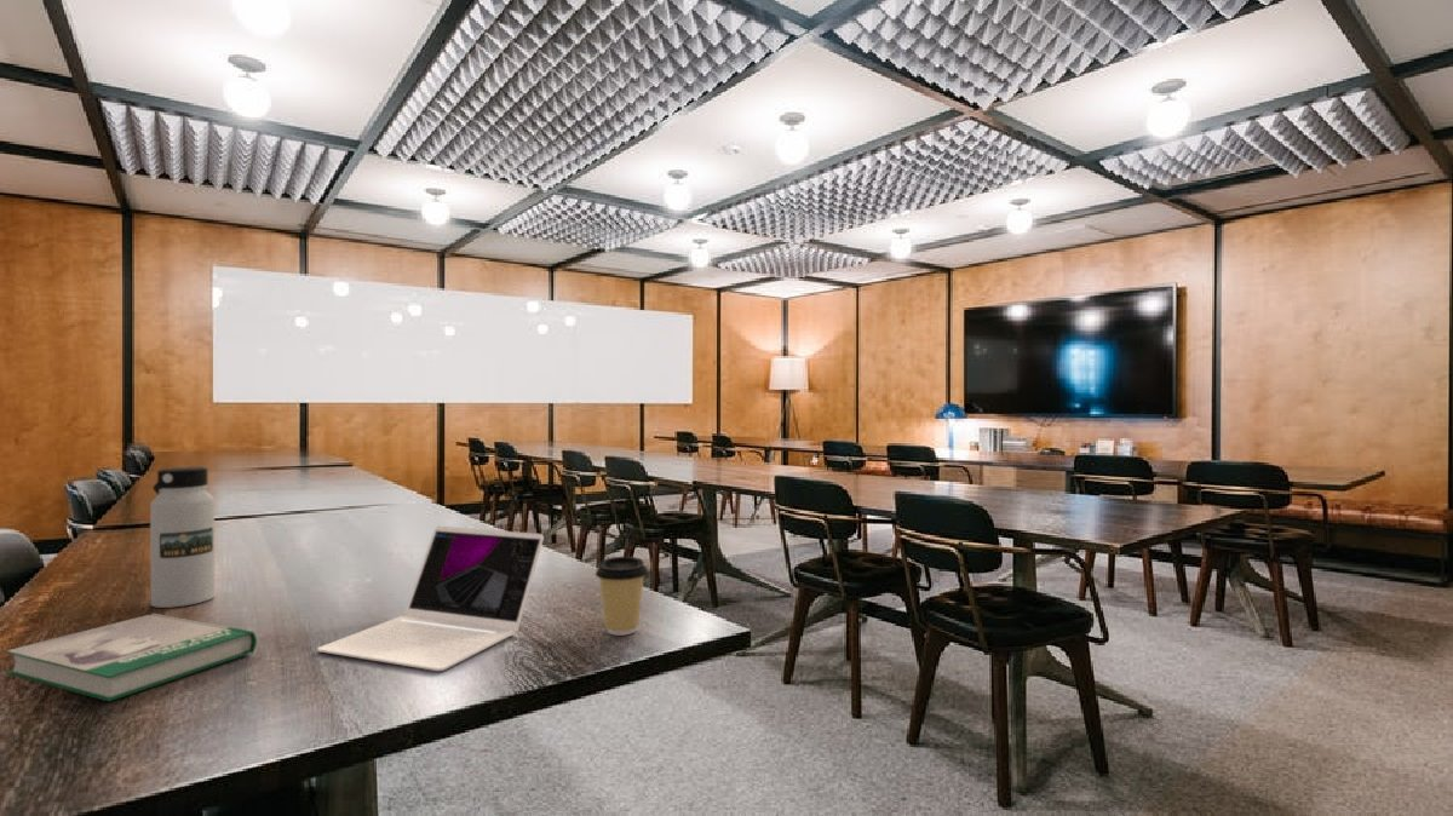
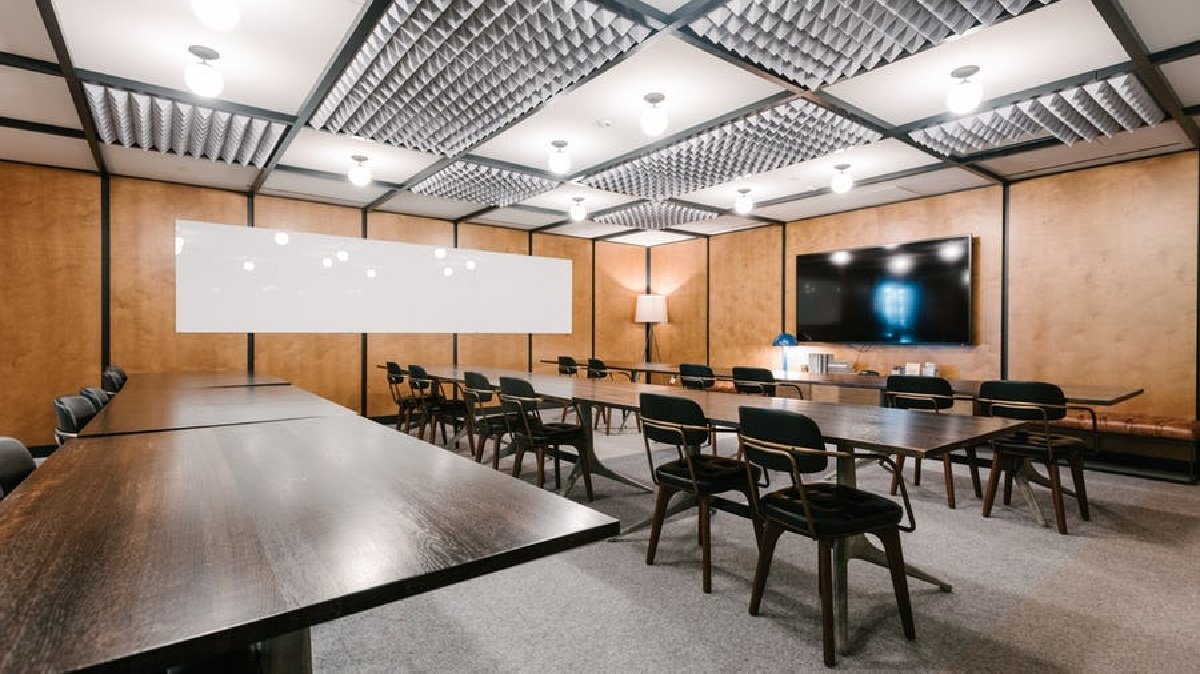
- coffee cup [595,556,649,637]
- book [4,613,258,702]
- laptop [316,525,545,672]
- water bottle [149,466,216,609]
